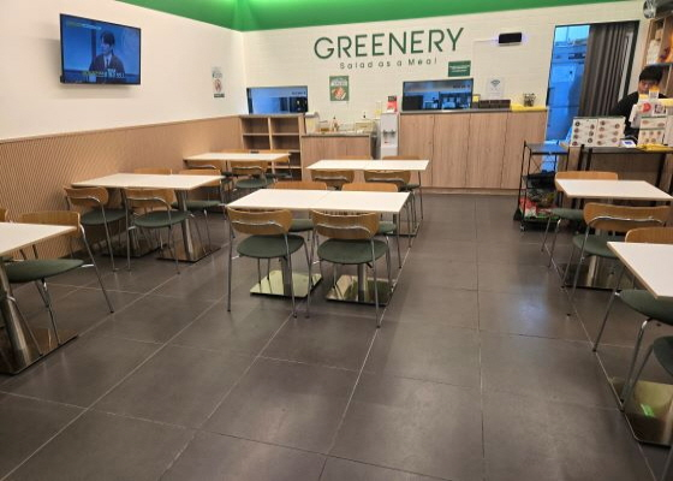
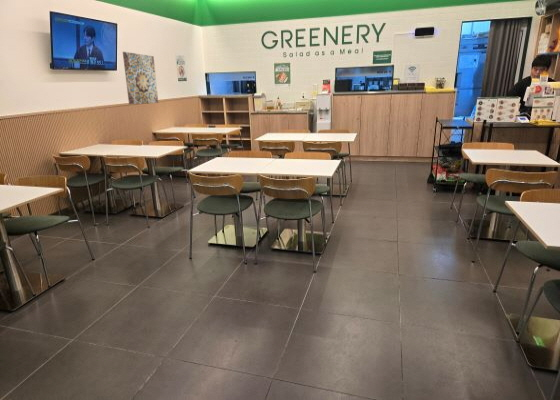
+ wall art [122,51,159,105]
